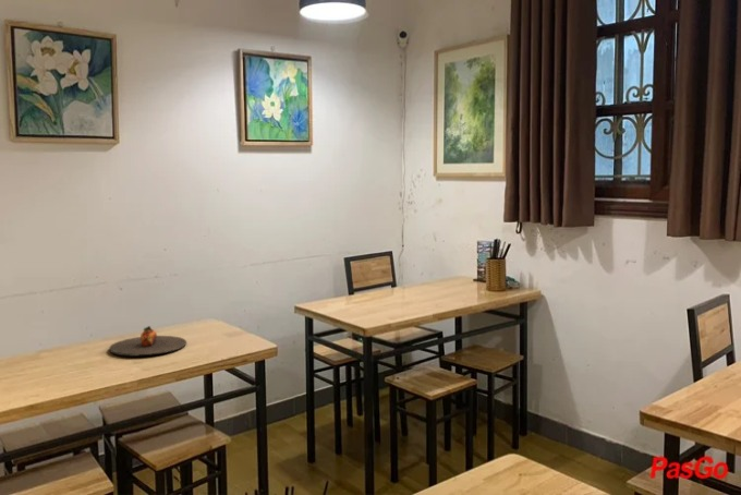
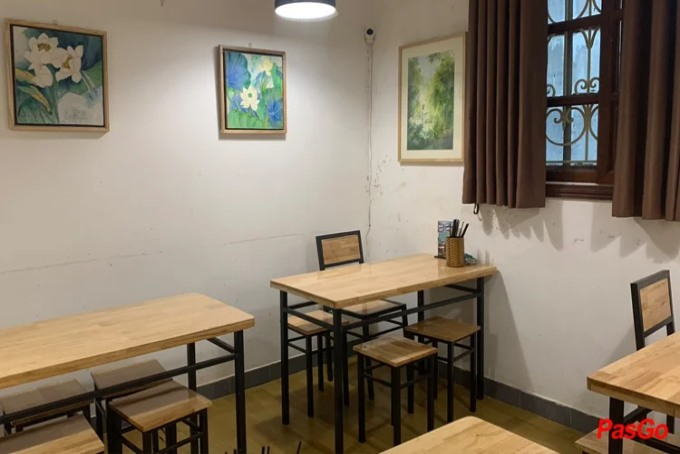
- plate [108,325,187,358]
